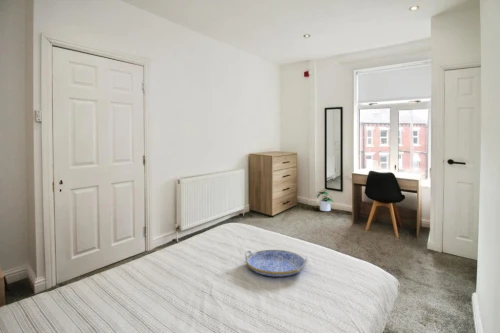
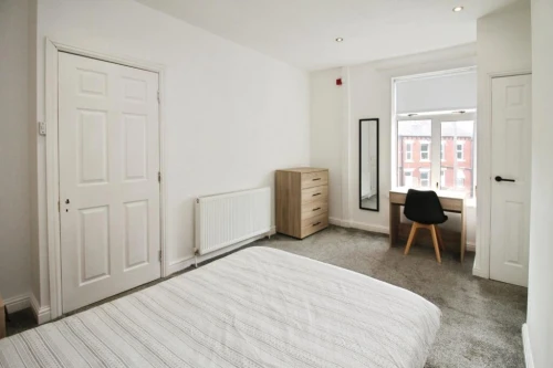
- serving tray [244,249,309,277]
- potted plant [315,188,335,212]
